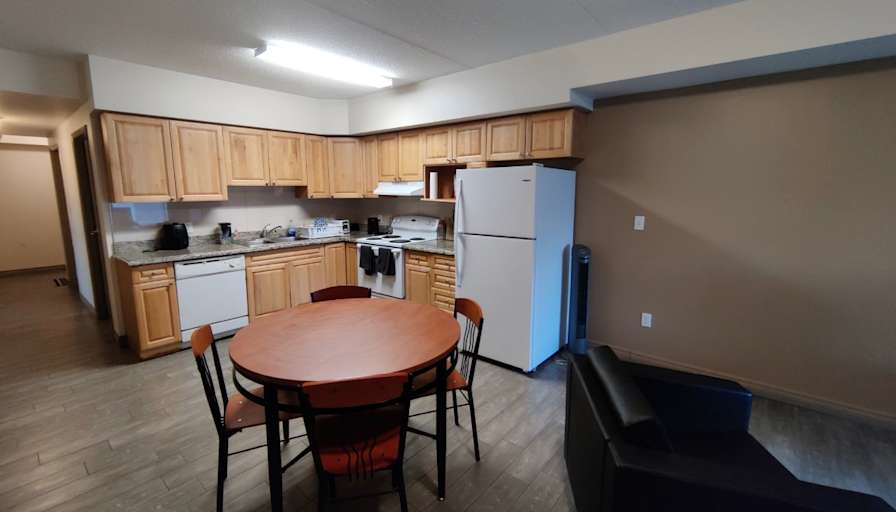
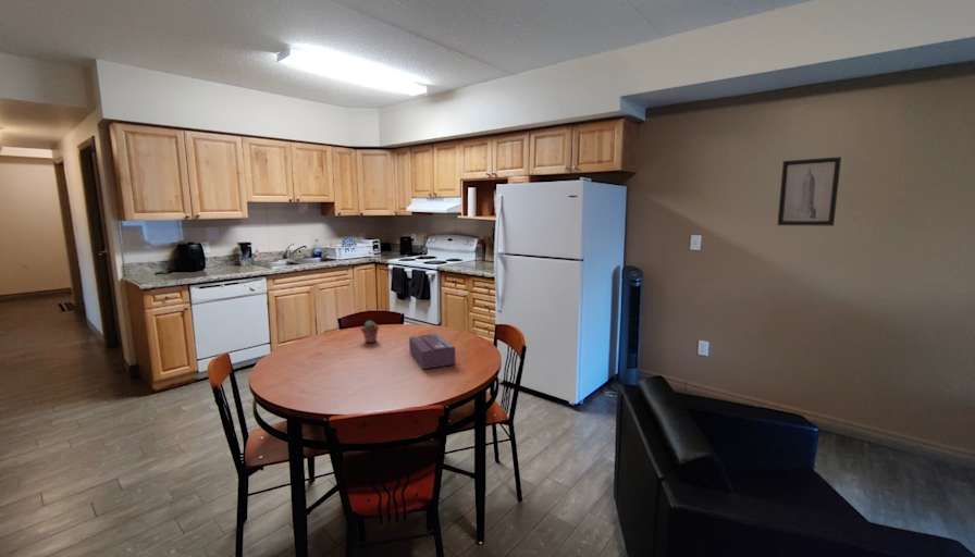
+ wall art [776,156,842,227]
+ potted succulent [360,319,380,344]
+ tissue box [408,332,456,370]
